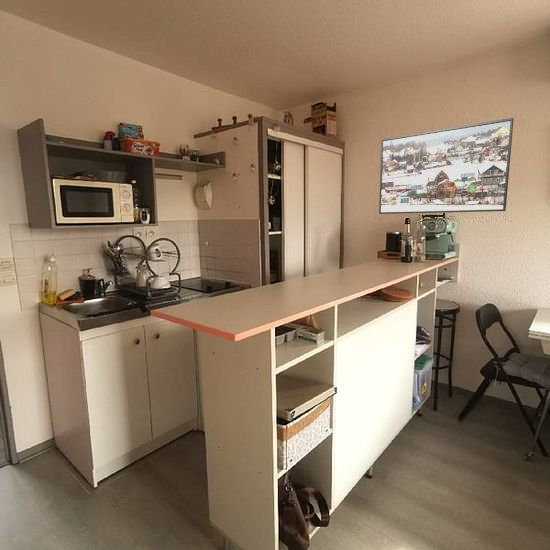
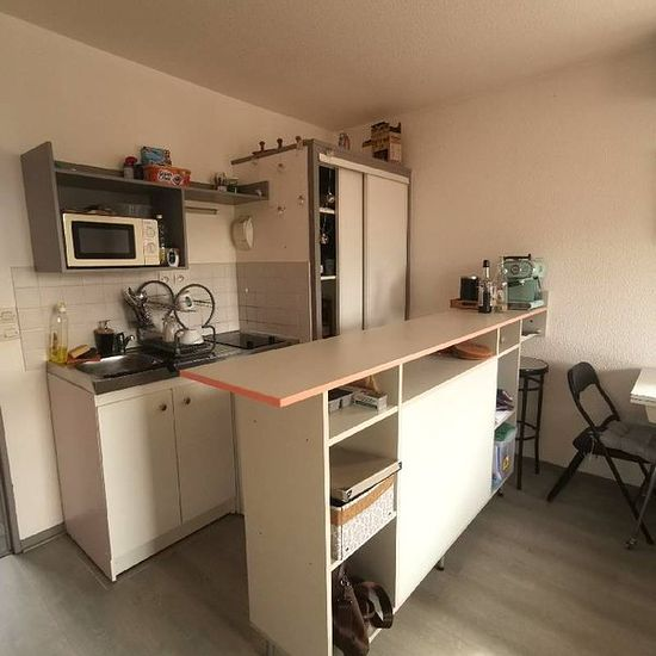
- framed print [378,117,515,215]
